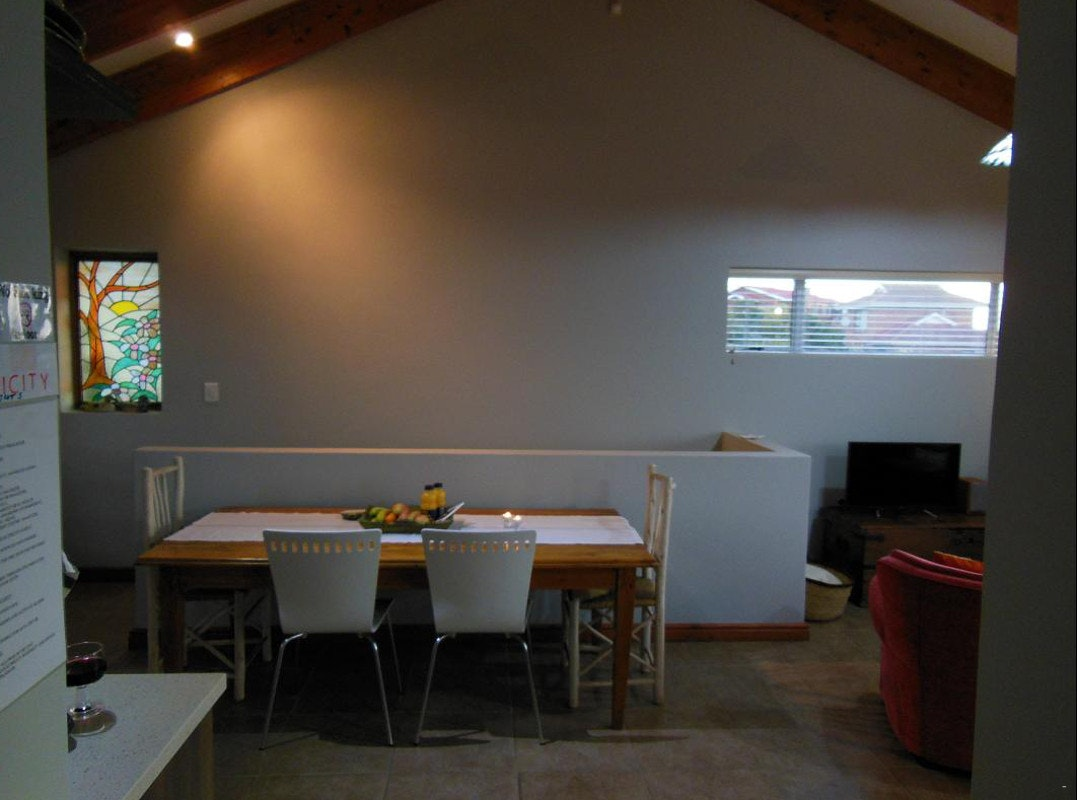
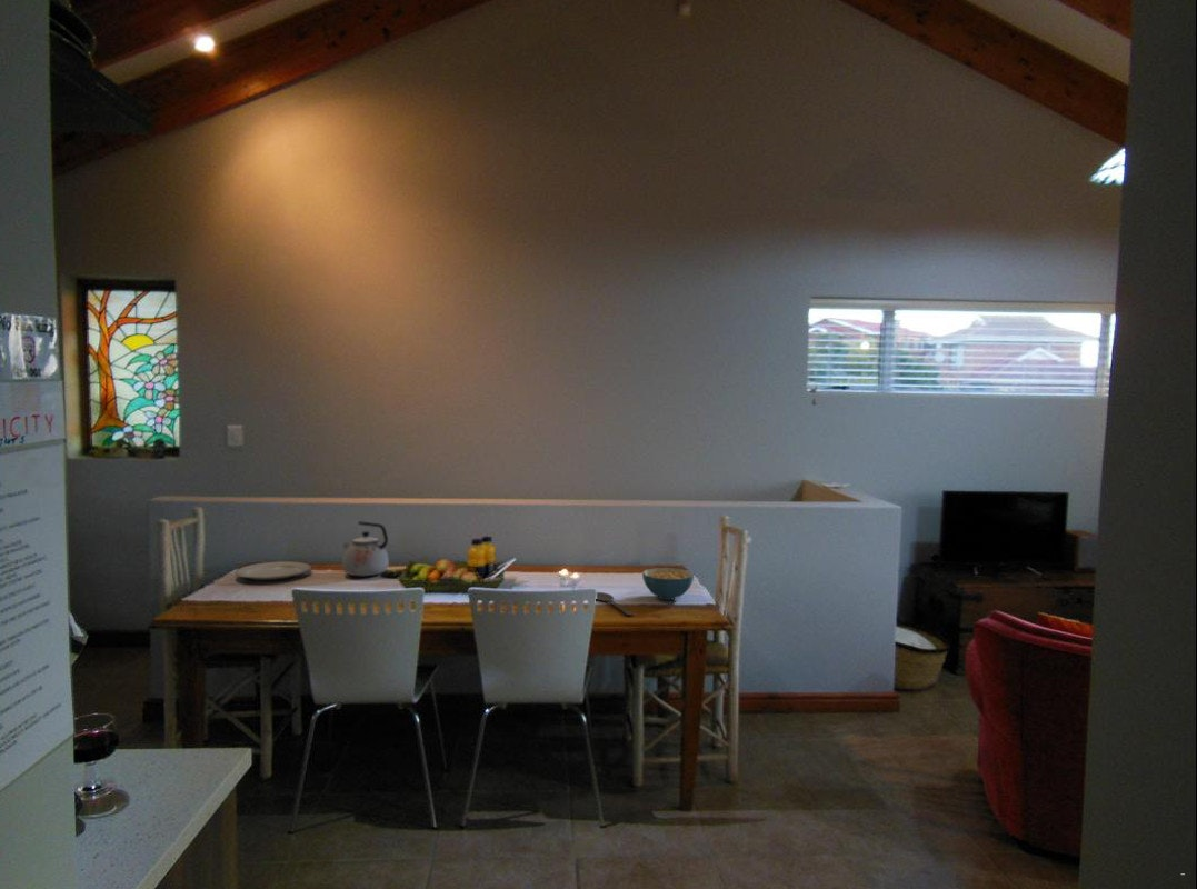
+ cereal bowl [641,567,695,601]
+ kettle [341,520,390,577]
+ chinaware [235,560,312,581]
+ wooden spoon [596,591,635,617]
